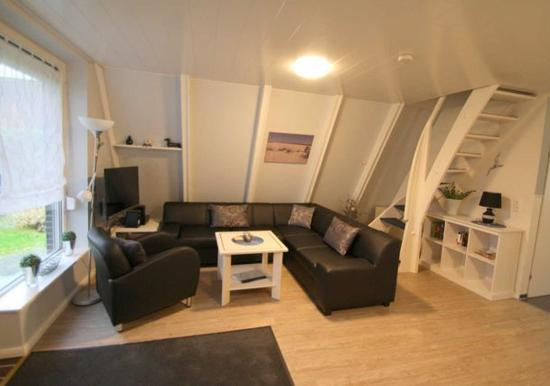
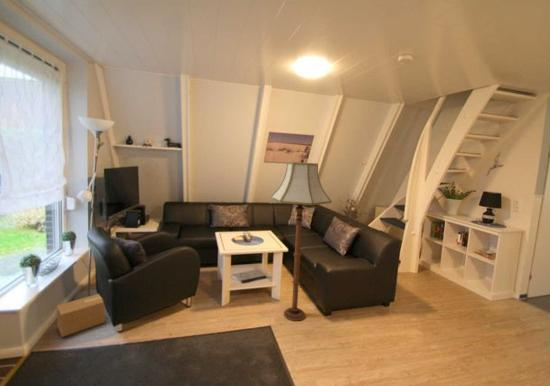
+ floor lamp [270,156,332,322]
+ cardboard box [56,293,106,338]
